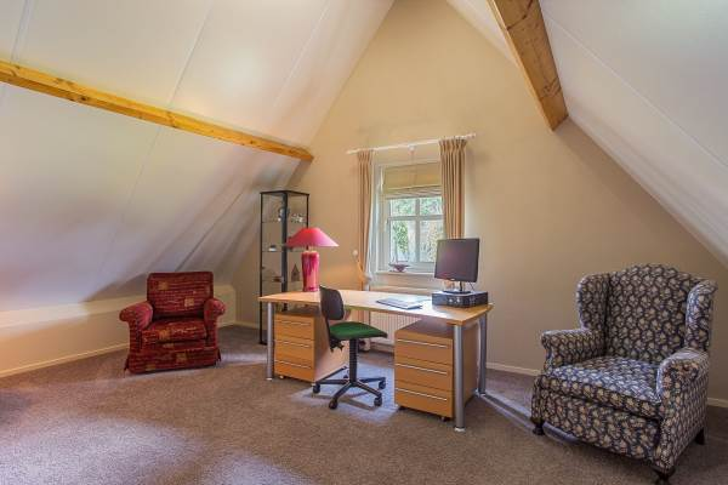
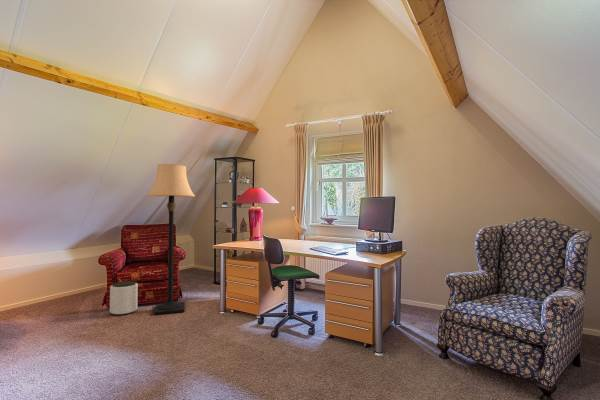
+ lamp [146,163,196,315]
+ plant pot [109,281,139,316]
